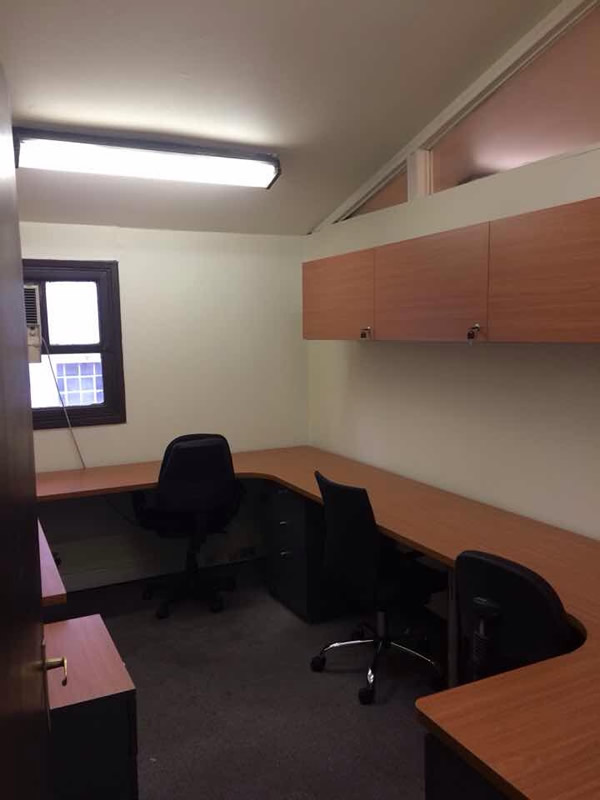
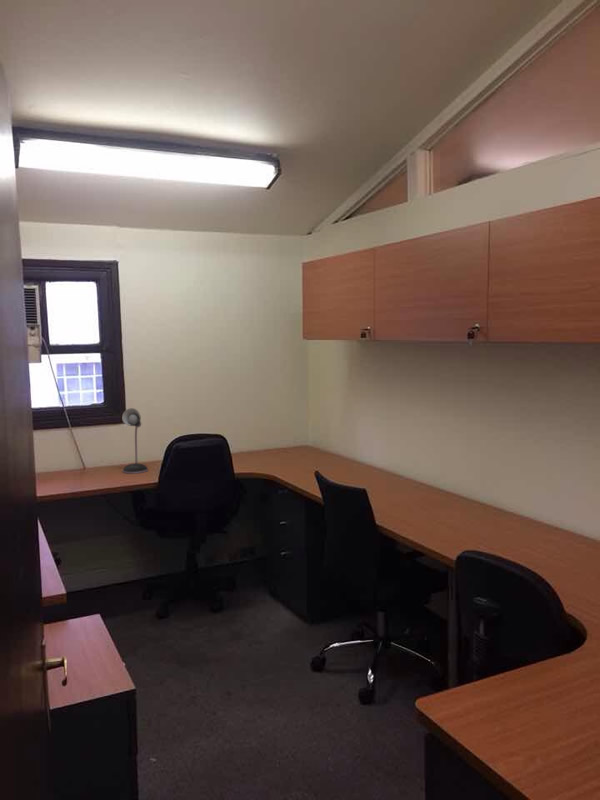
+ desk lamp [121,407,149,475]
